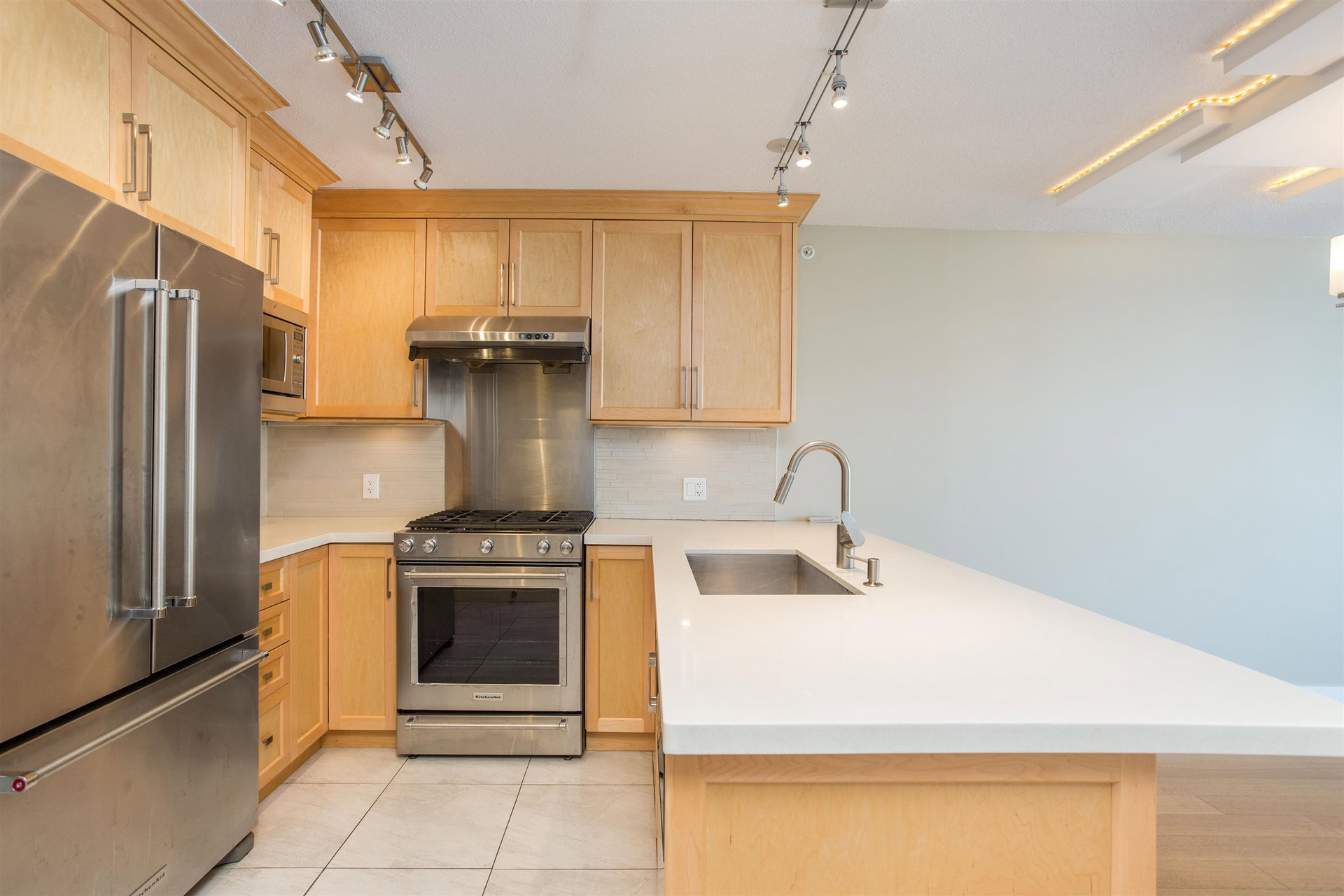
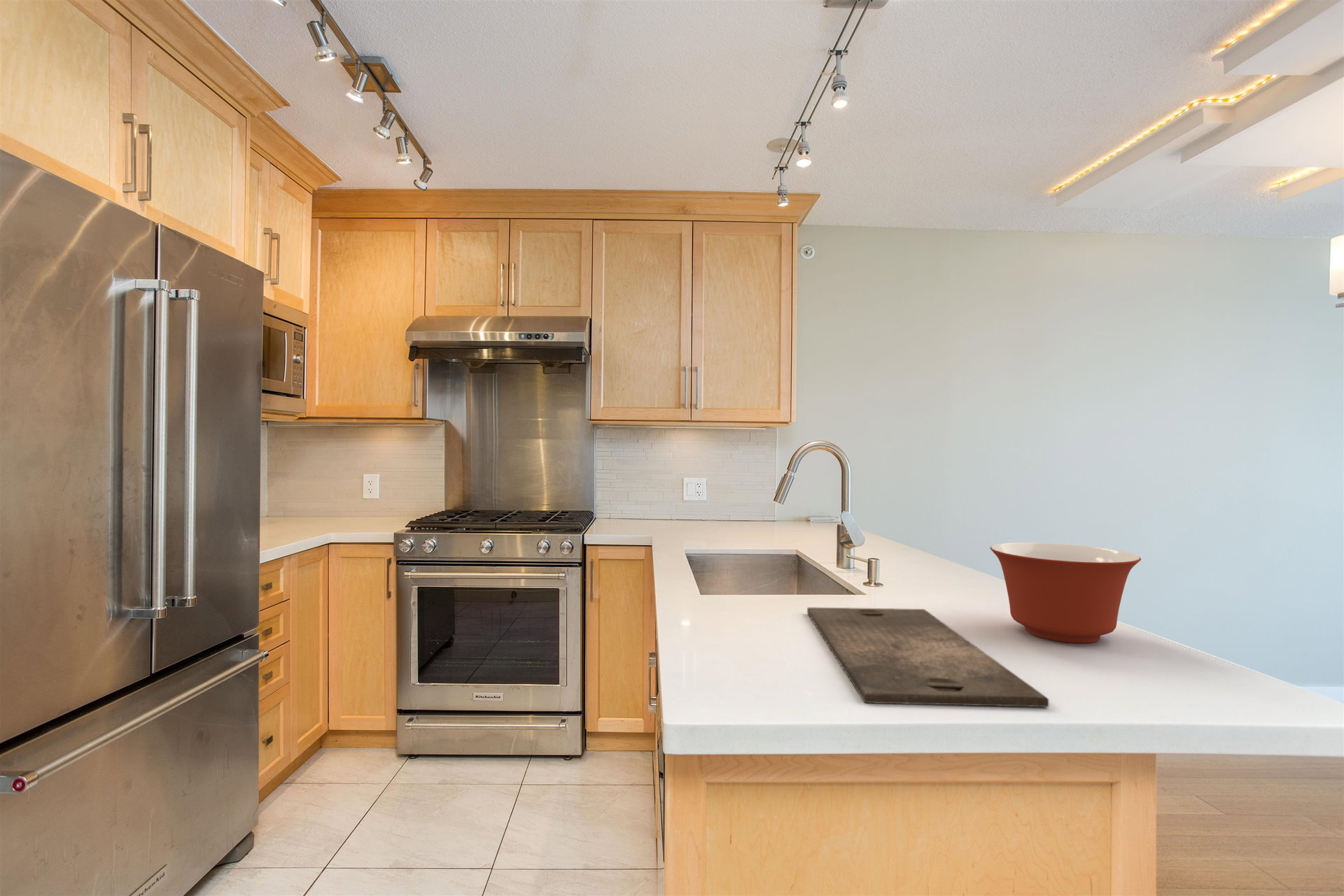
+ mixing bowl [989,542,1142,643]
+ cutting board [806,607,1049,708]
